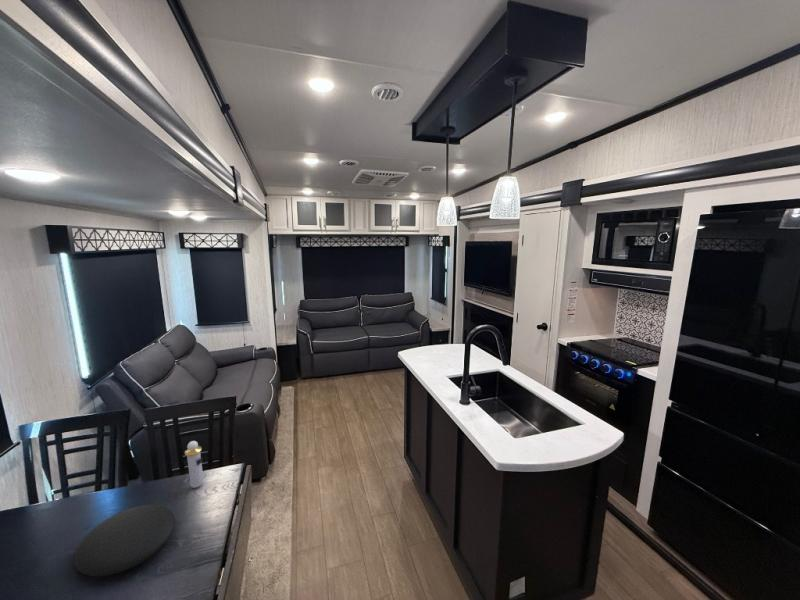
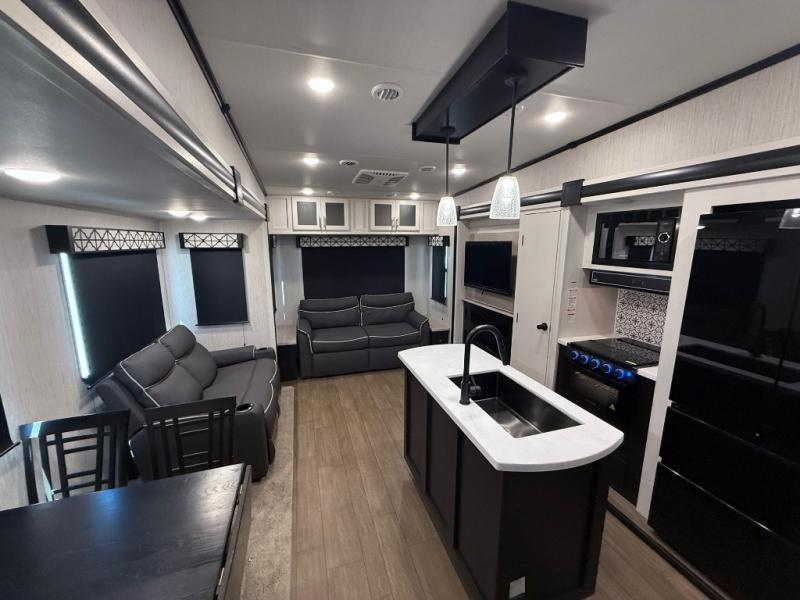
- plate [73,504,176,577]
- perfume bottle [184,440,205,489]
